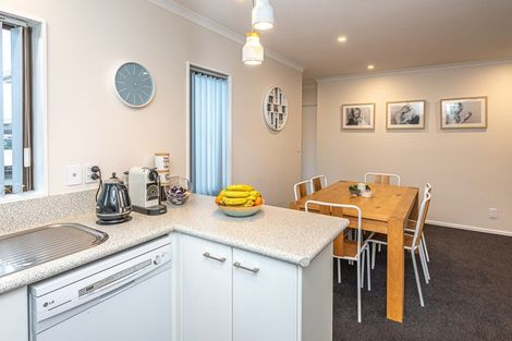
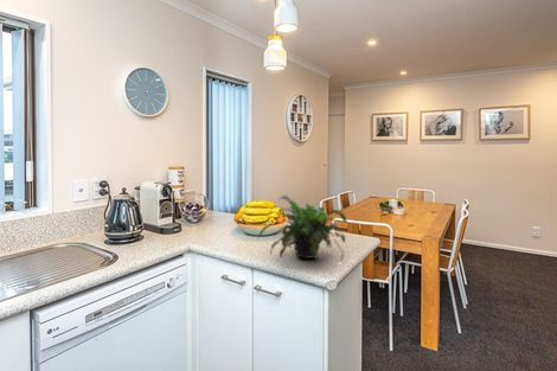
+ potted plant [257,194,348,261]
